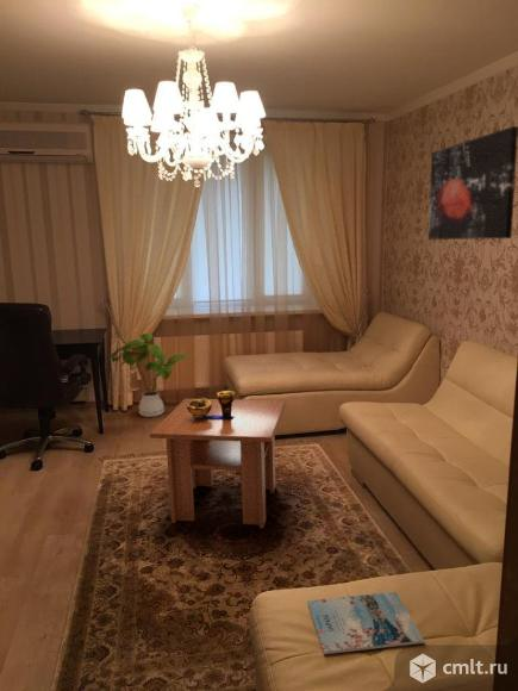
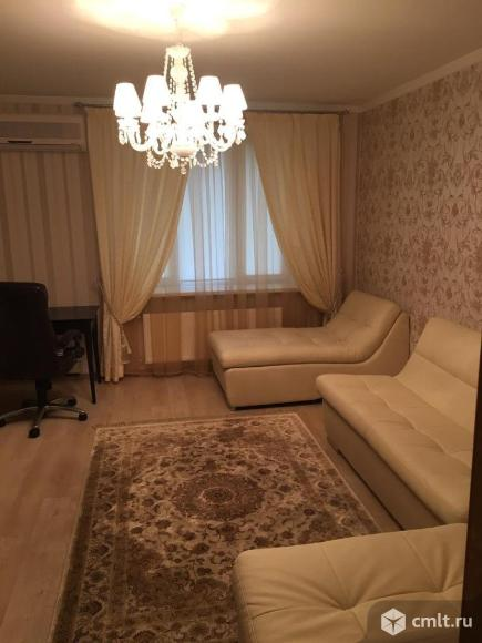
- house plant [108,332,194,418]
- magazine [306,591,425,655]
- coffee table [149,398,287,529]
- decorative bowl [187,390,236,419]
- wall art [427,125,518,241]
